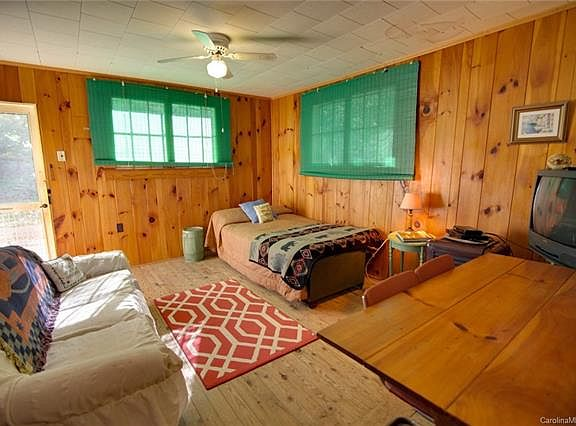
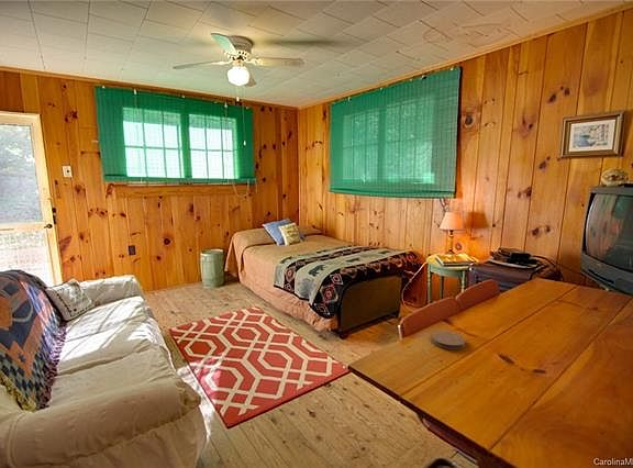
+ coaster [430,330,466,350]
